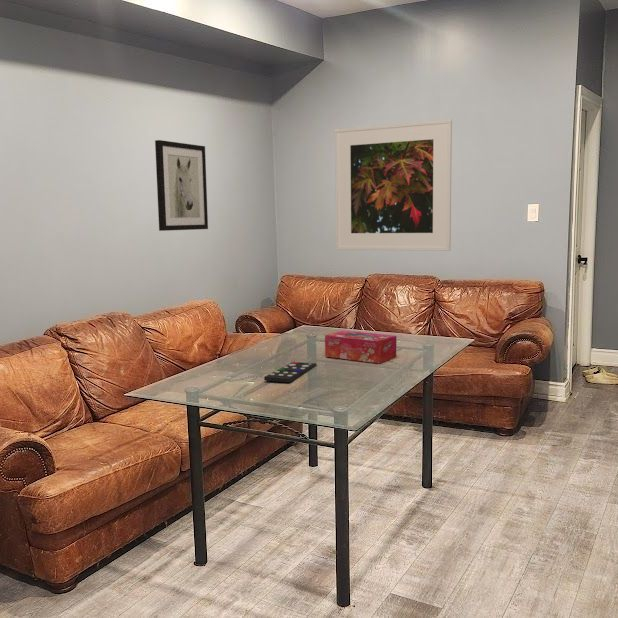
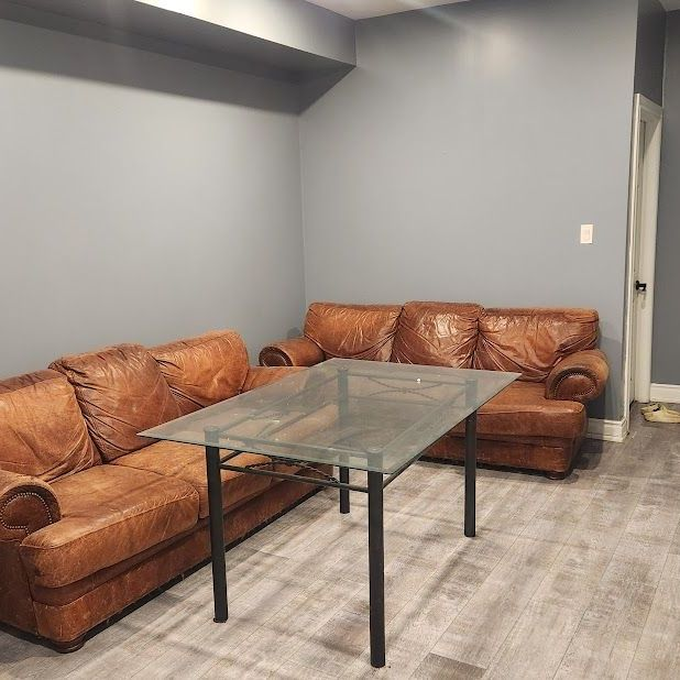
- remote control [263,361,317,383]
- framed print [334,118,453,252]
- tissue box [324,330,397,364]
- wall art [154,139,209,232]
